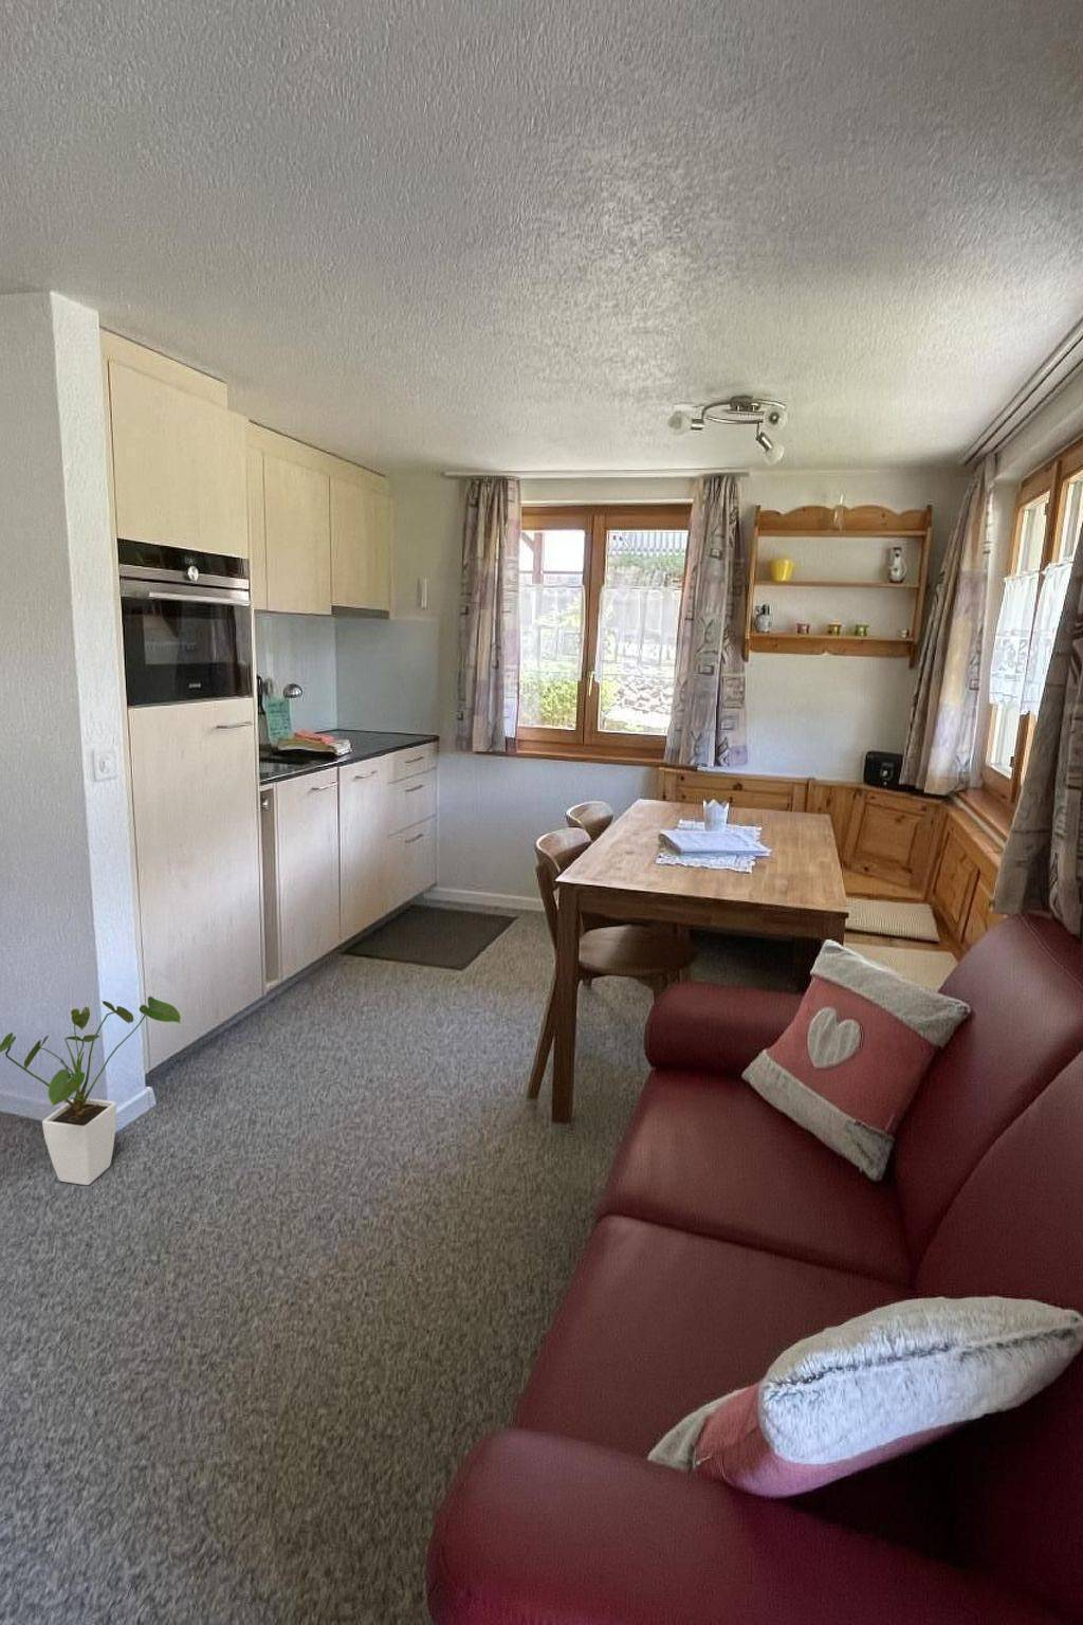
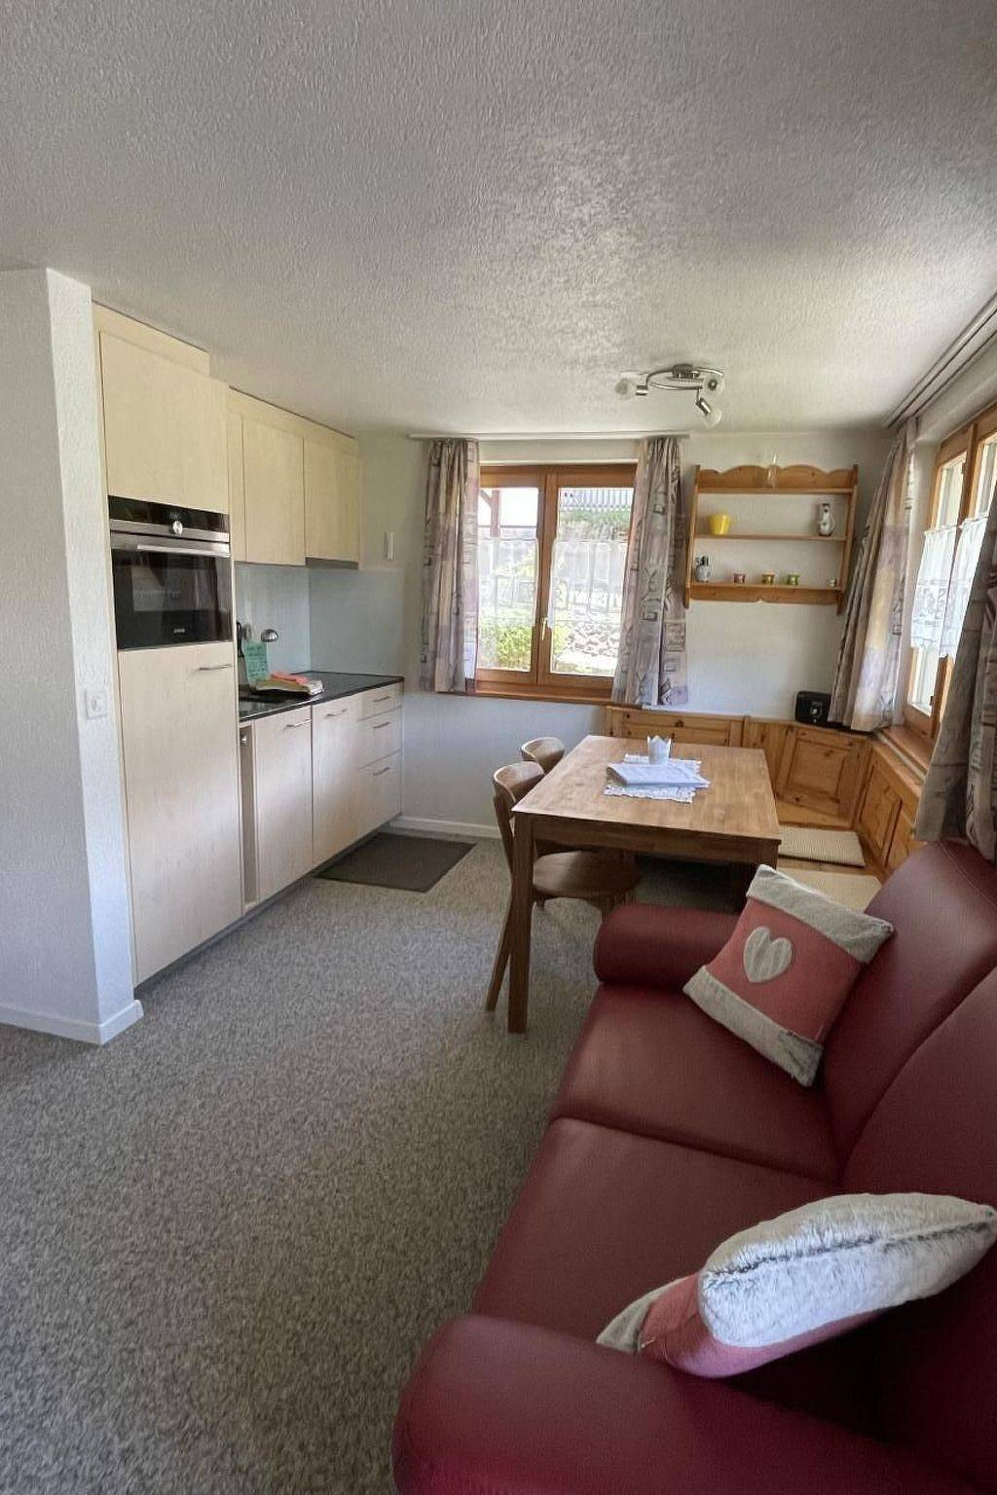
- house plant [0,995,183,1186]
